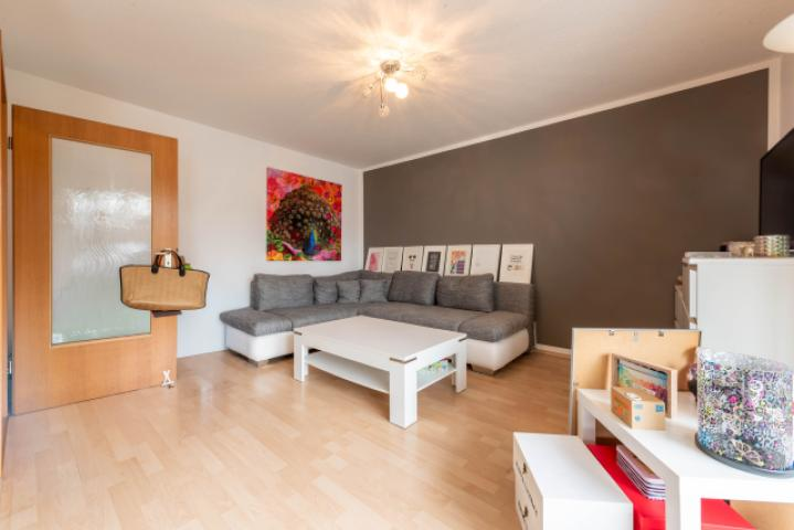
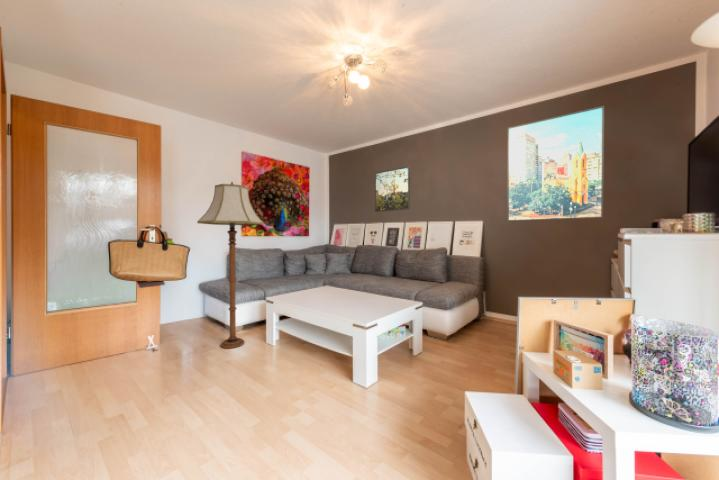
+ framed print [506,105,605,222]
+ floor lamp [196,182,265,349]
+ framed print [374,166,411,213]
